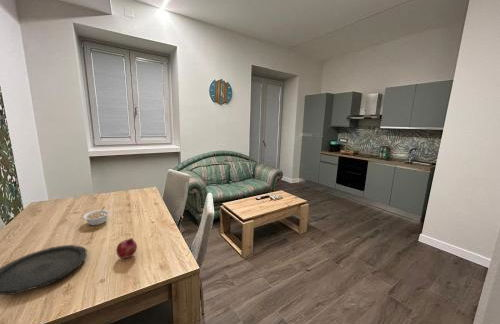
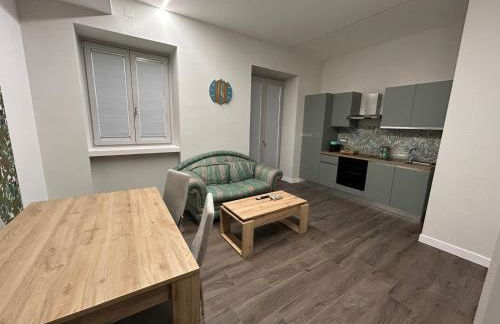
- fruit [115,237,138,259]
- plate [0,244,88,296]
- legume [82,206,110,226]
